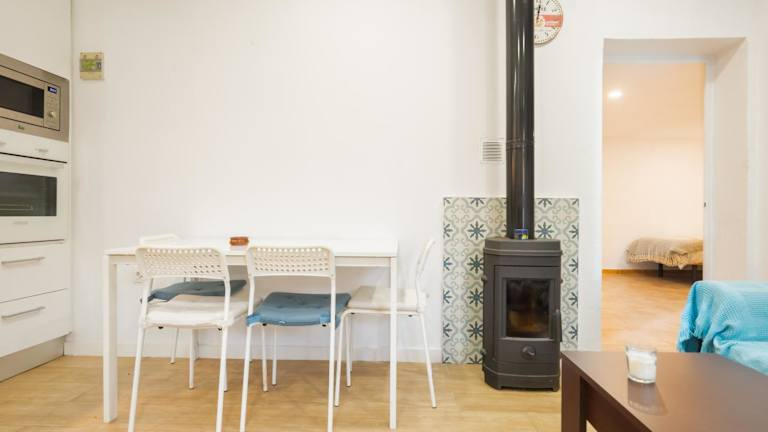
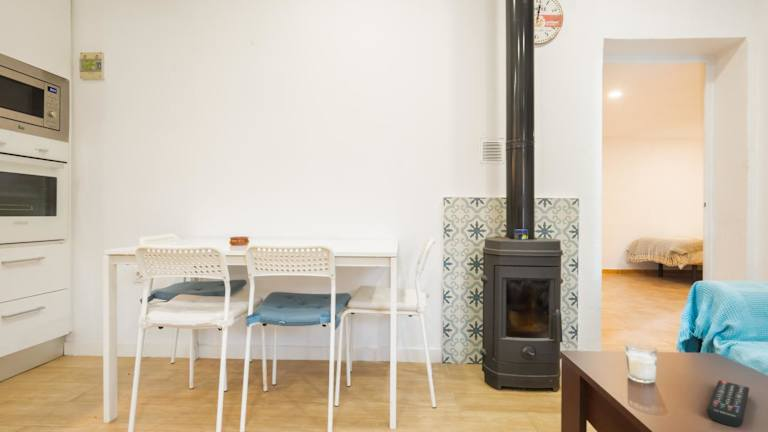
+ remote control [706,379,750,428]
